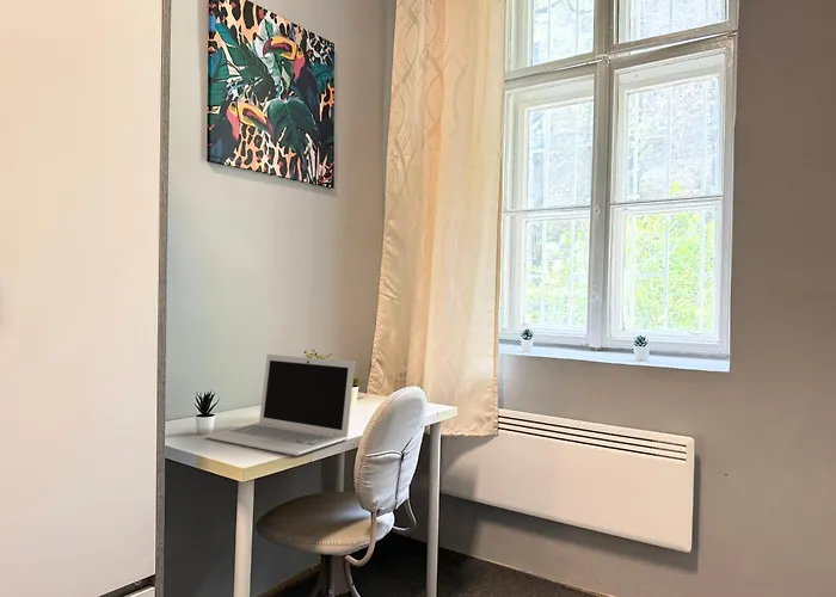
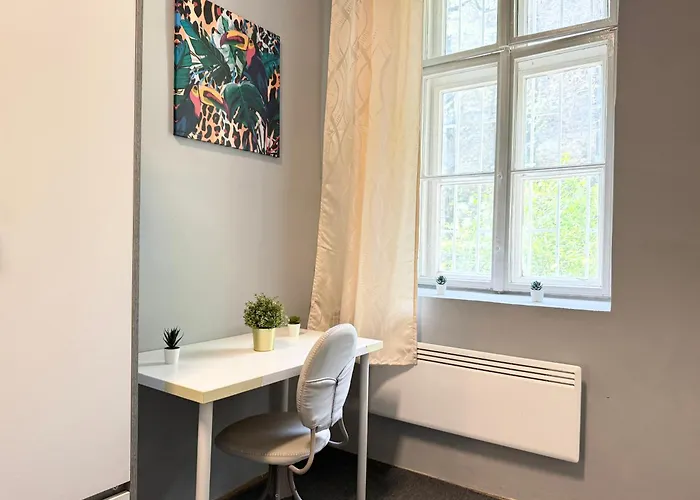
- laptop [204,353,356,457]
